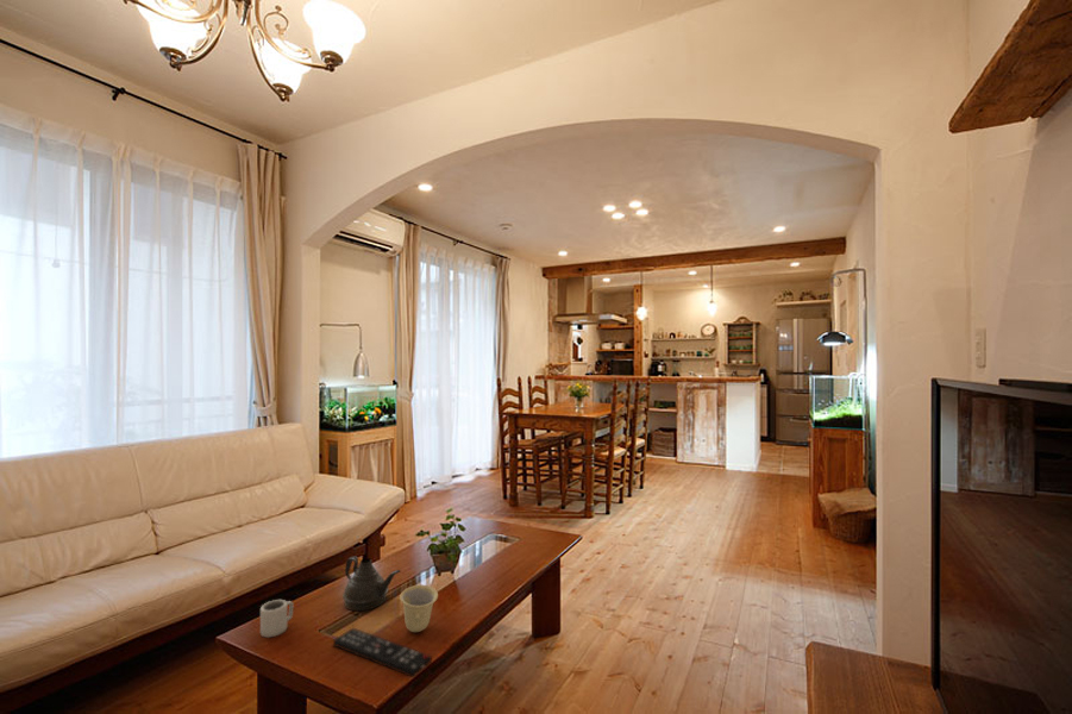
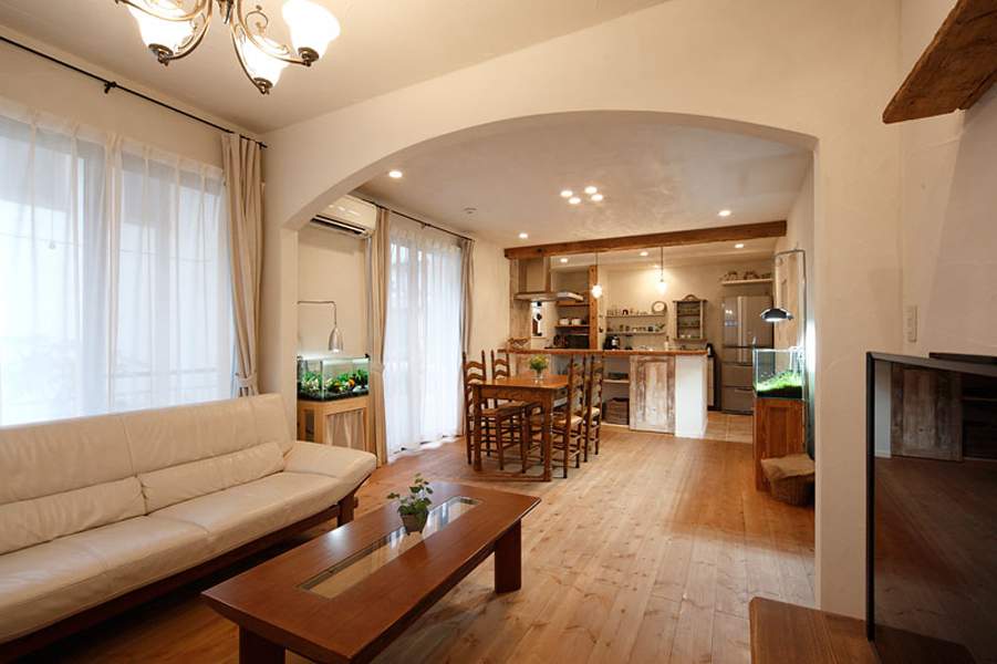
- cup [259,599,295,639]
- cup [399,584,439,633]
- remote control [332,627,433,678]
- teapot [341,555,402,612]
